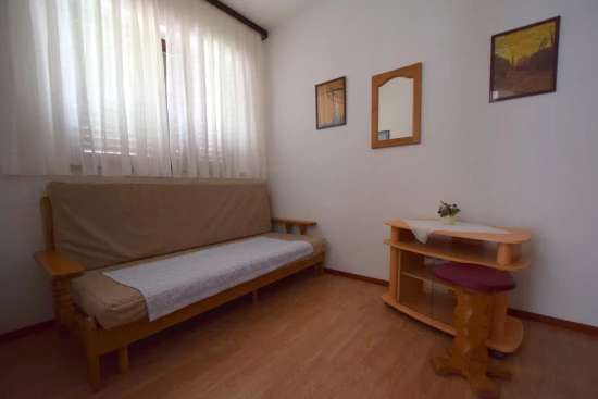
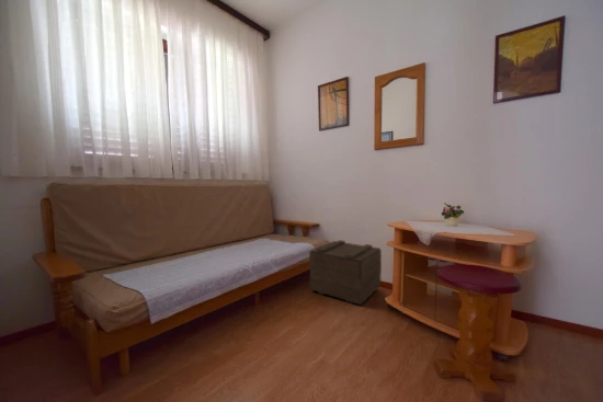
+ wooden crate [308,239,383,307]
